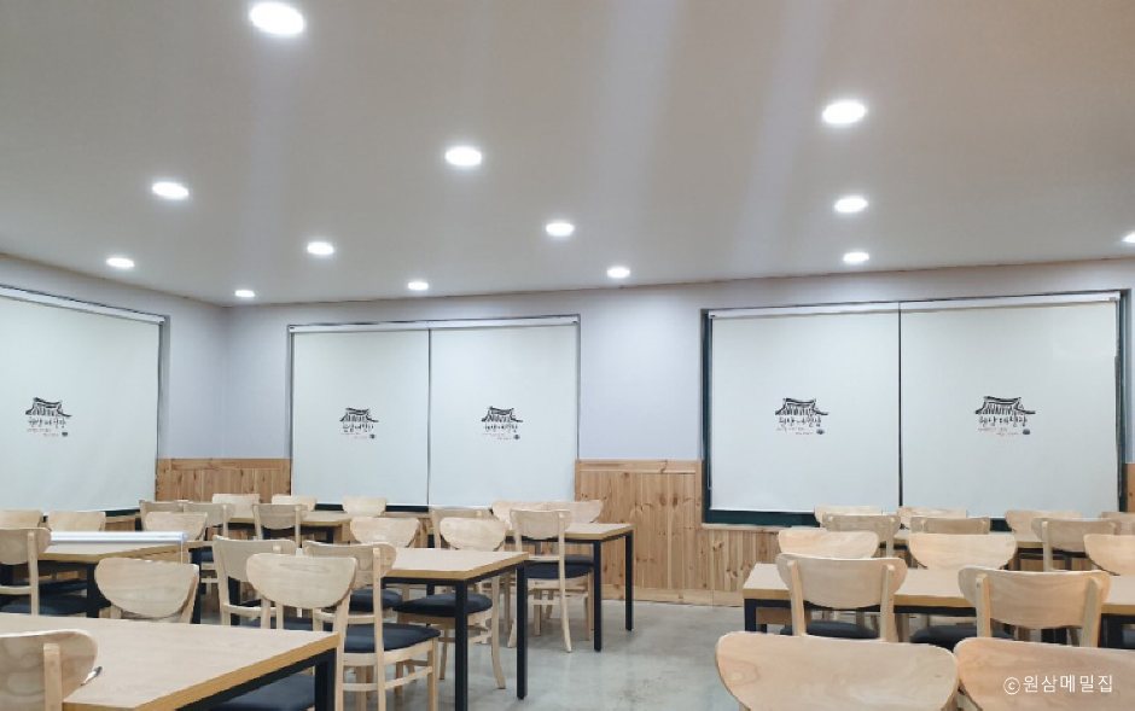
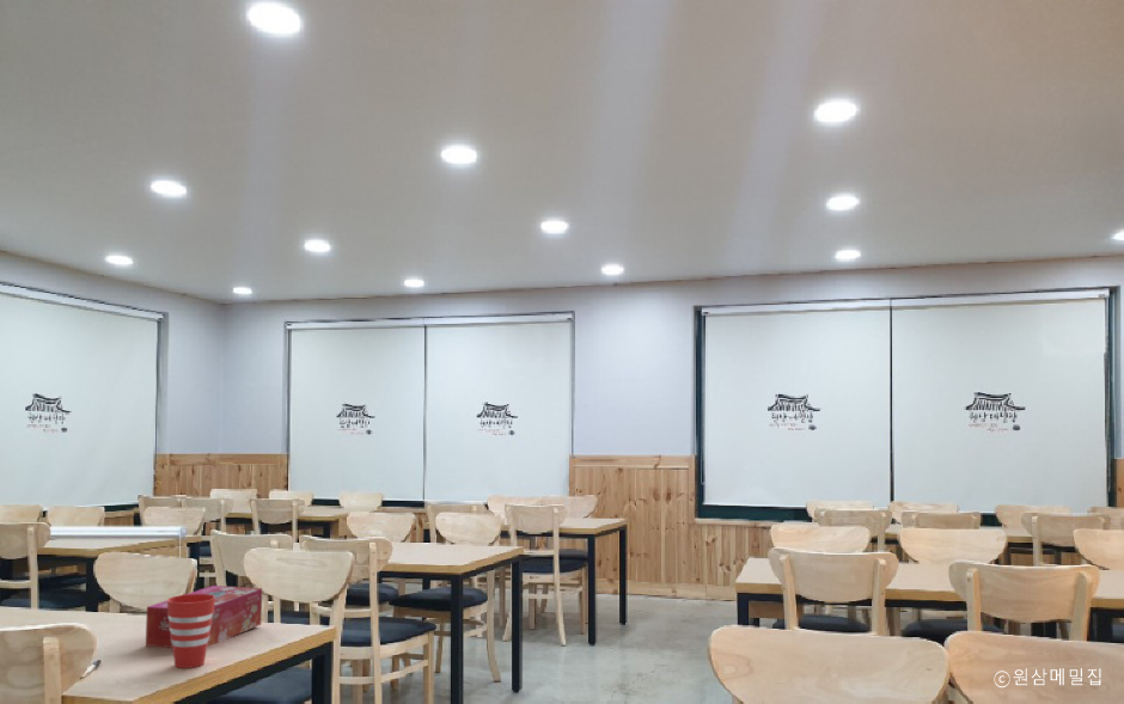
+ cup [166,593,215,669]
+ tissue box [145,584,263,649]
